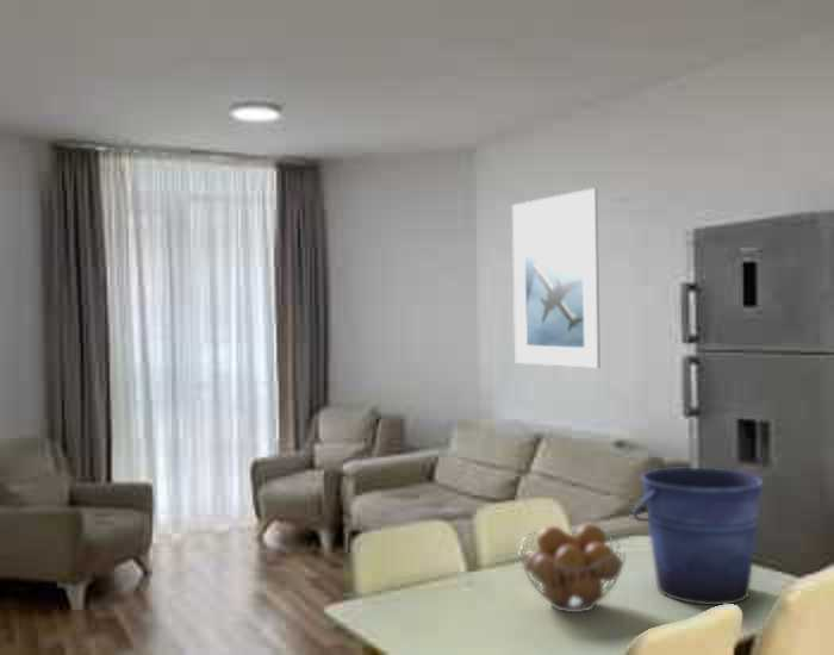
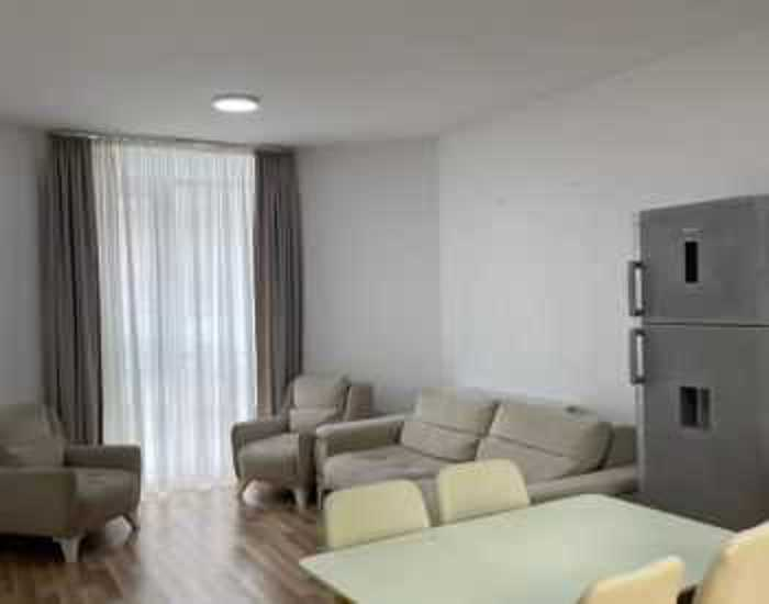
- fruit basket [518,523,627,613]
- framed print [511,187,602,369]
- bucket [631,467,764,606]
